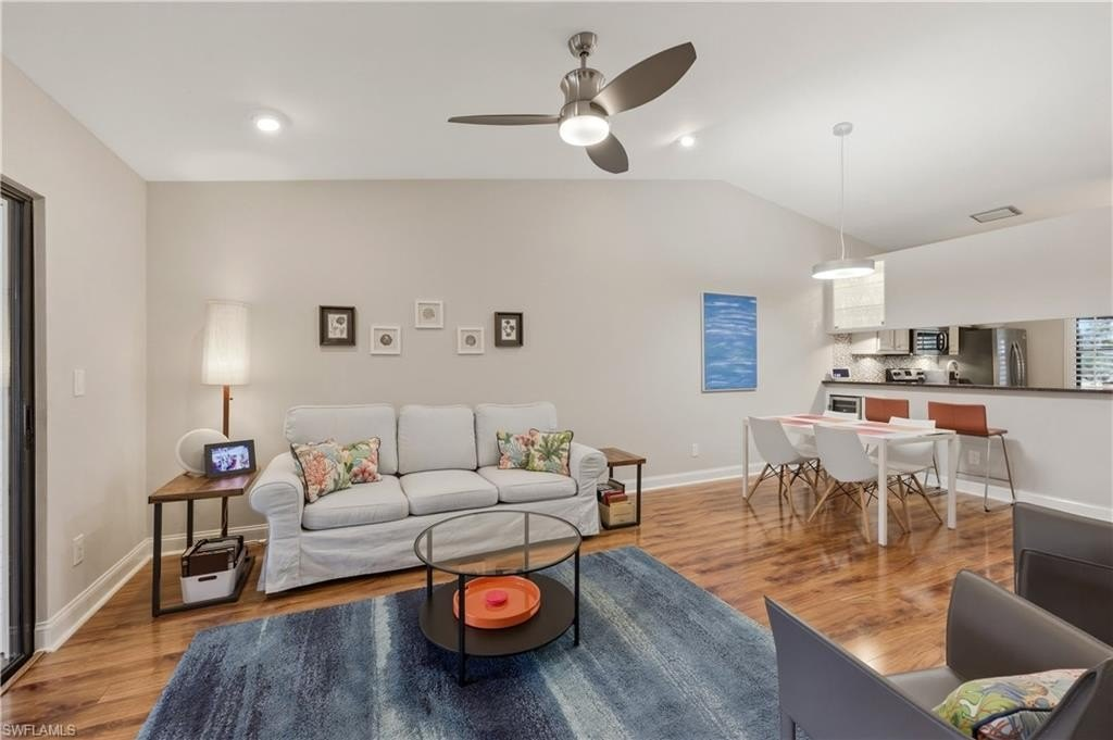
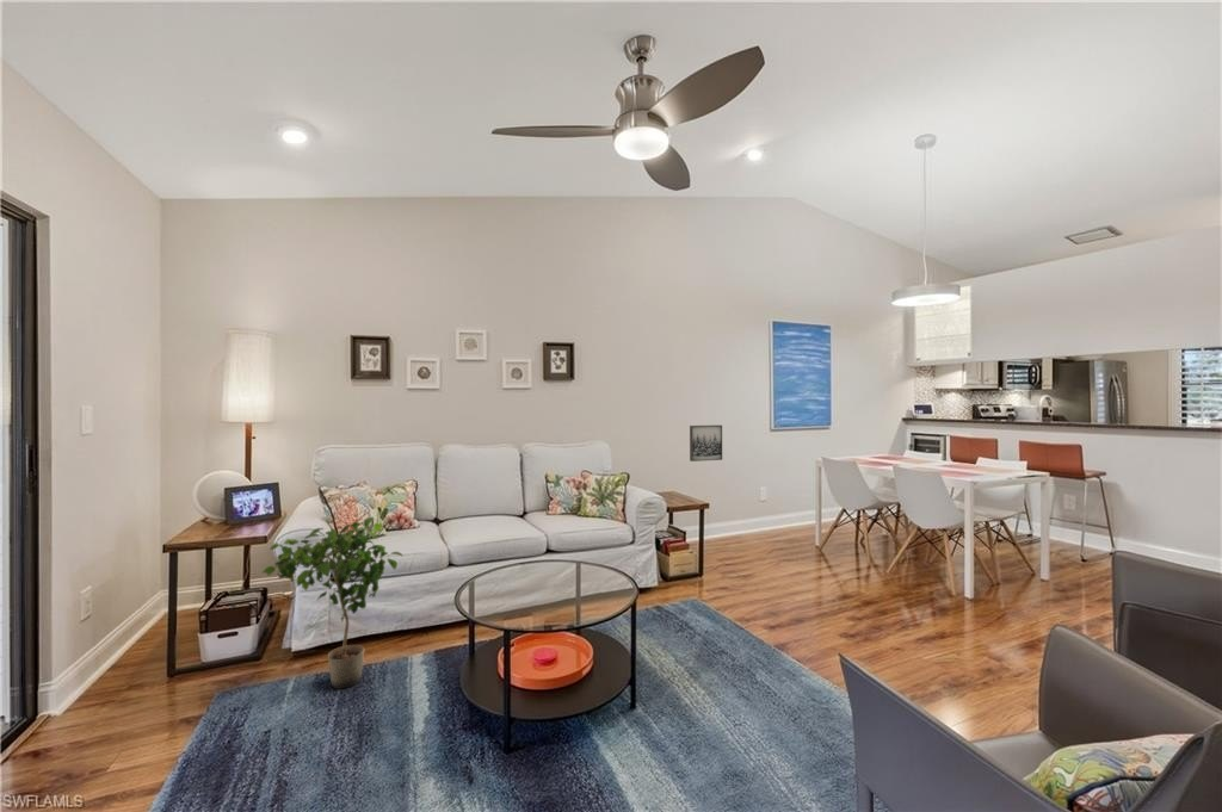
+ potted plant [261,516,403,689]
+ wall art [689,424,723,463]
